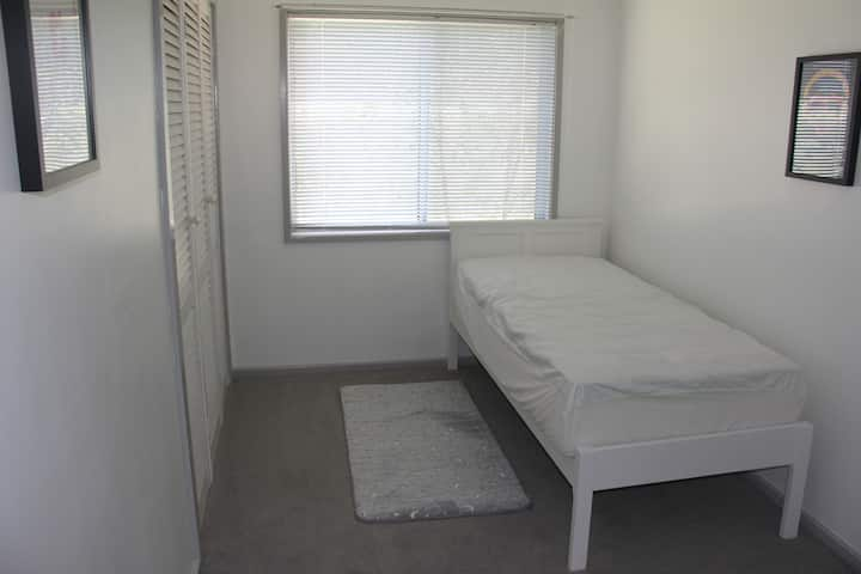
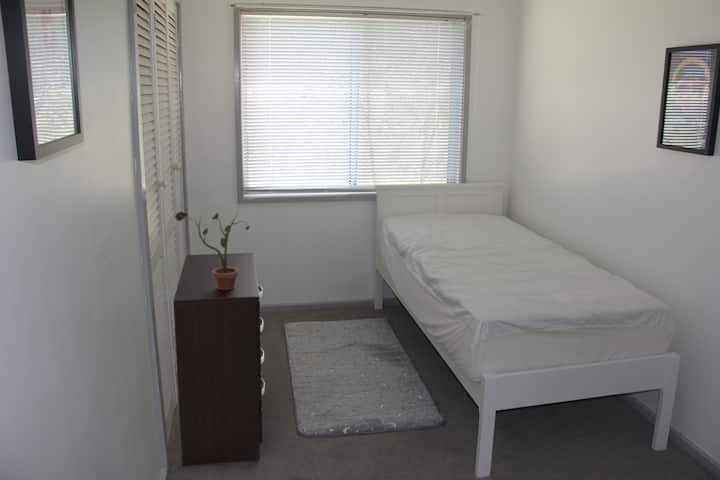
+ potted plant [174,209,250,290]
+ dresser [172,252,266,468]
